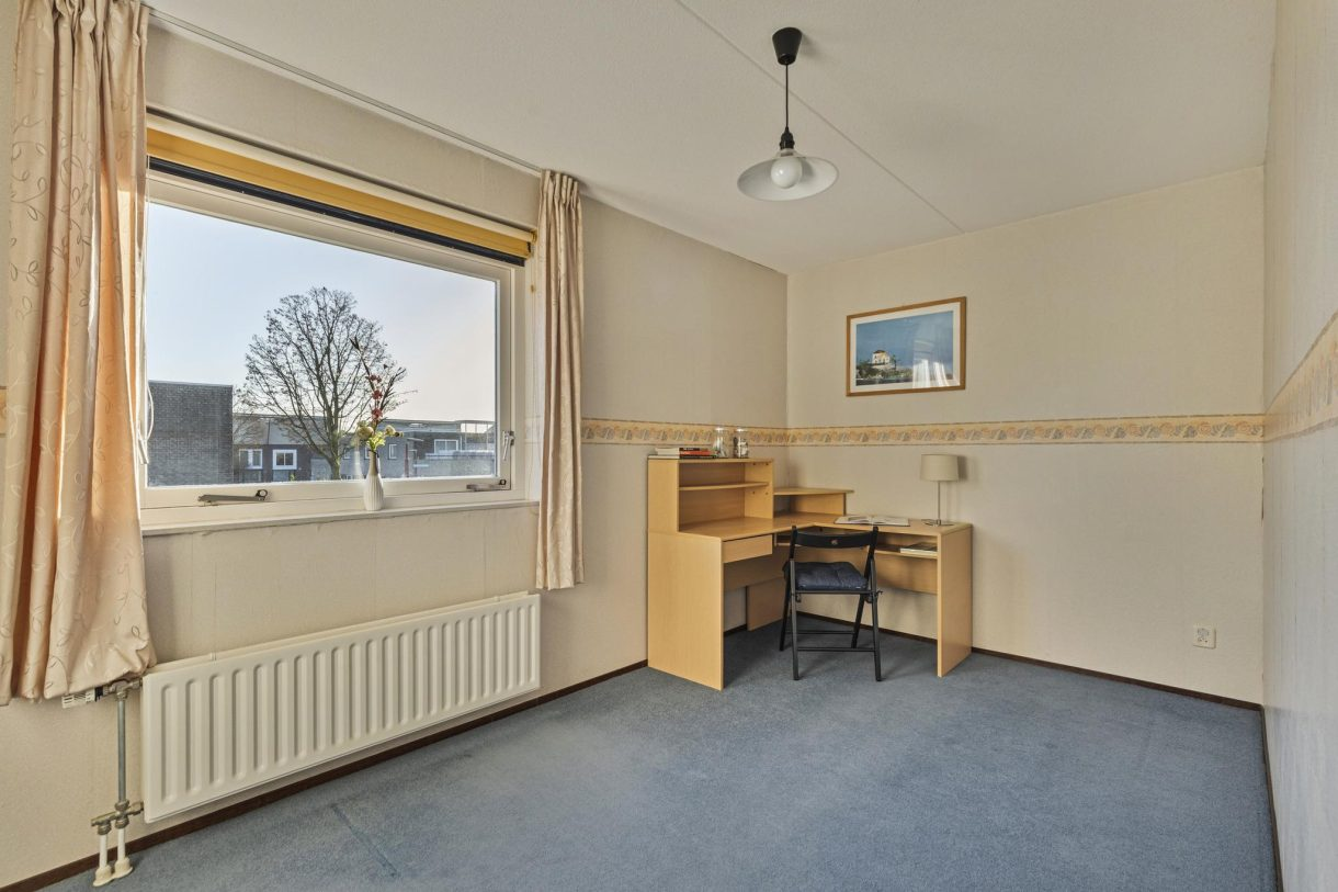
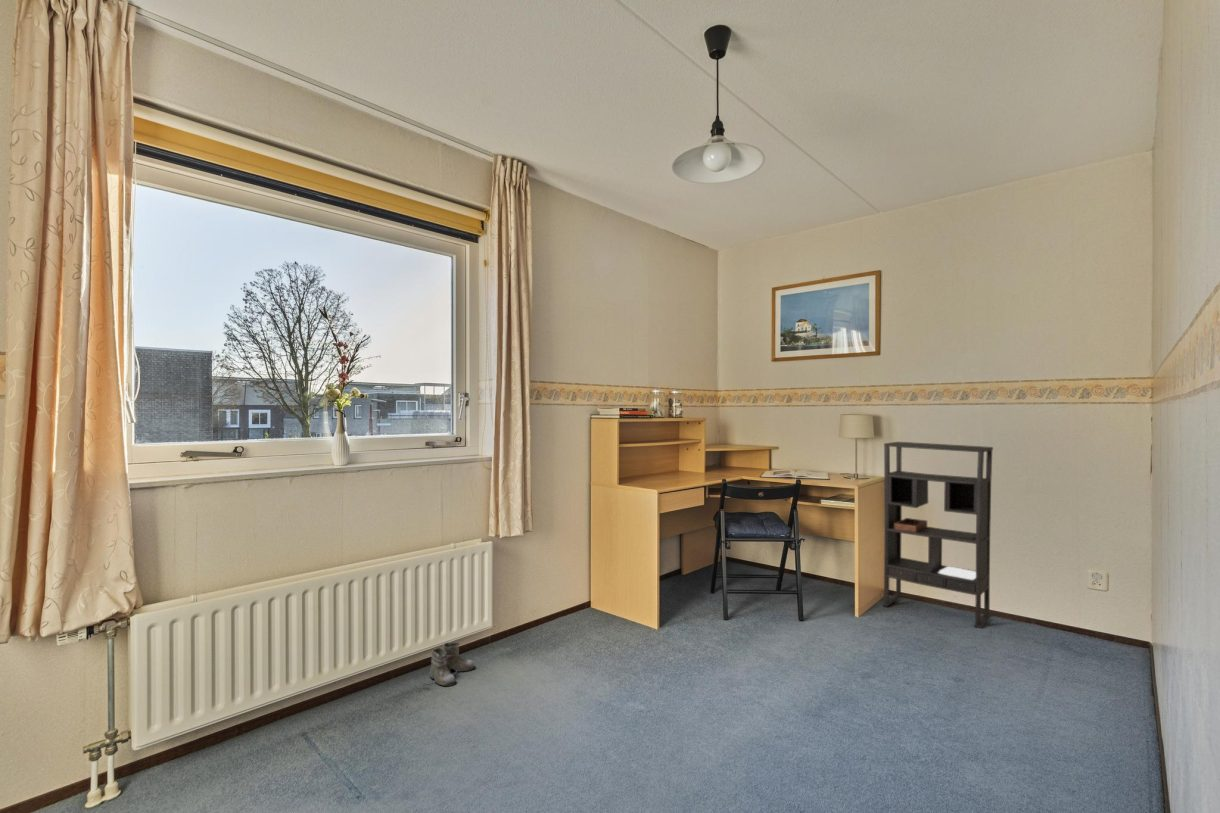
+ bookshelf [881,441,994,629]
+ boots [425,641,475,687]
